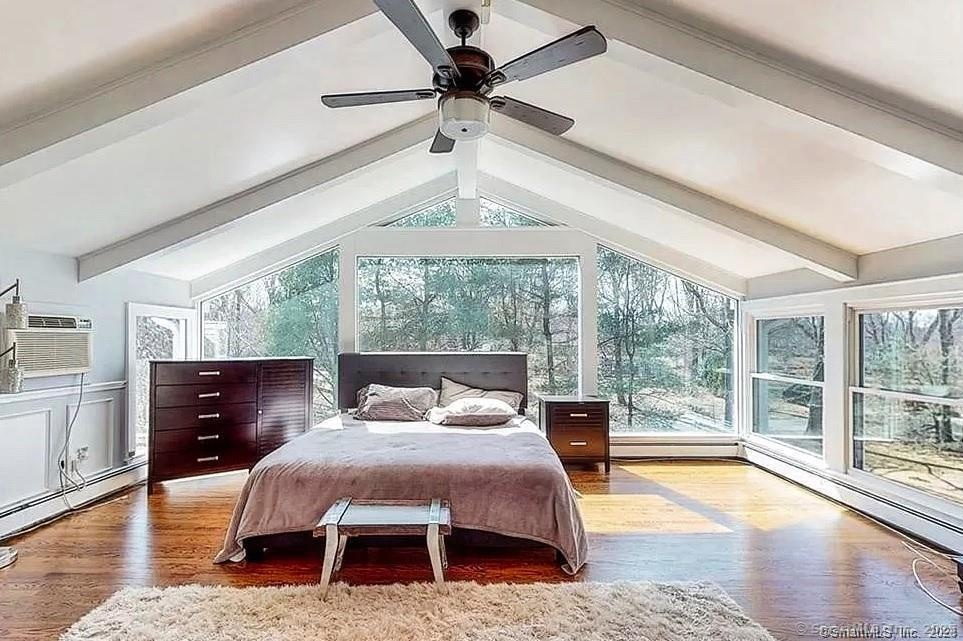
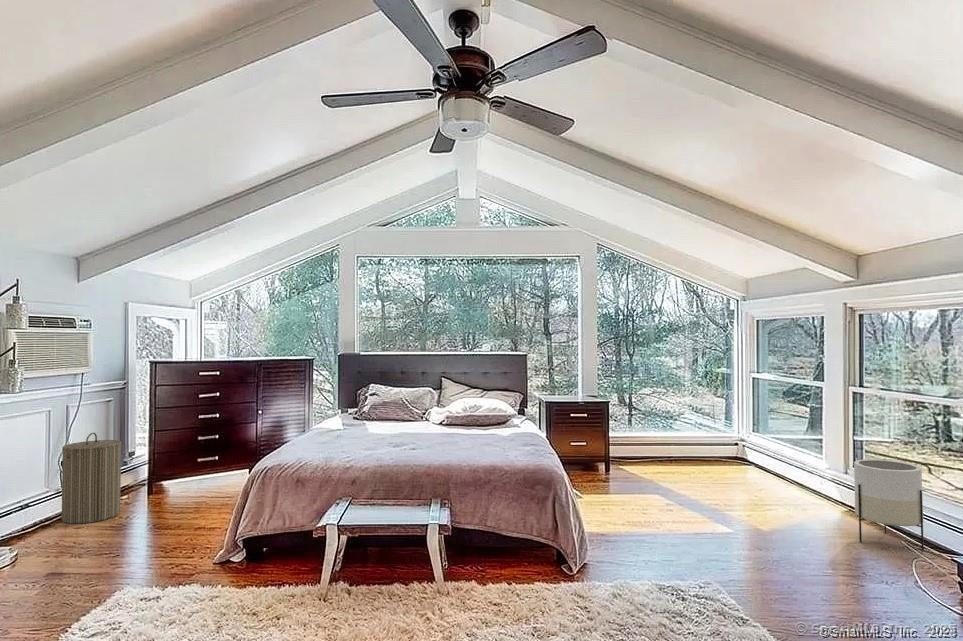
+ laundry hamper [61,432,122,525]
+ planter [853,458,925,552]
